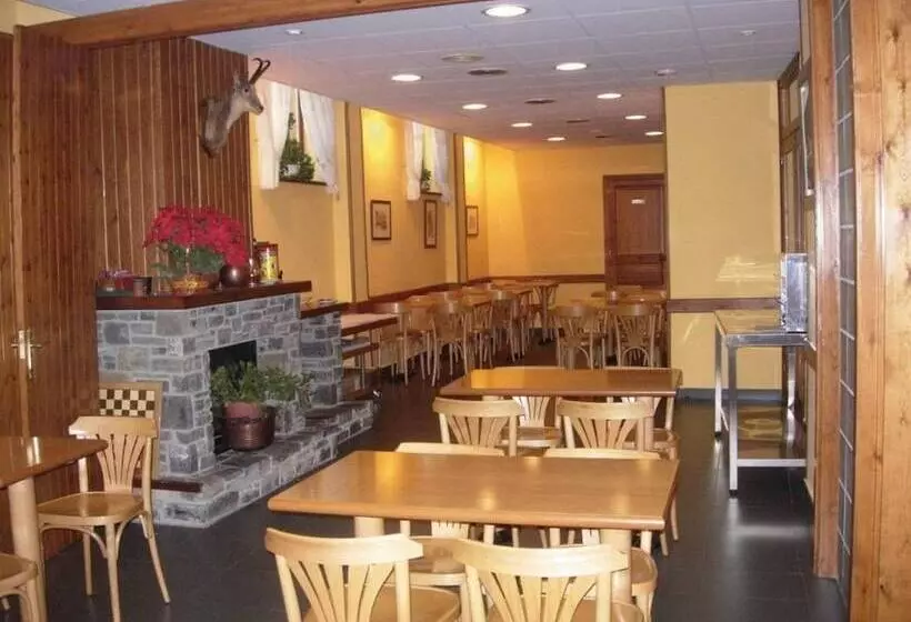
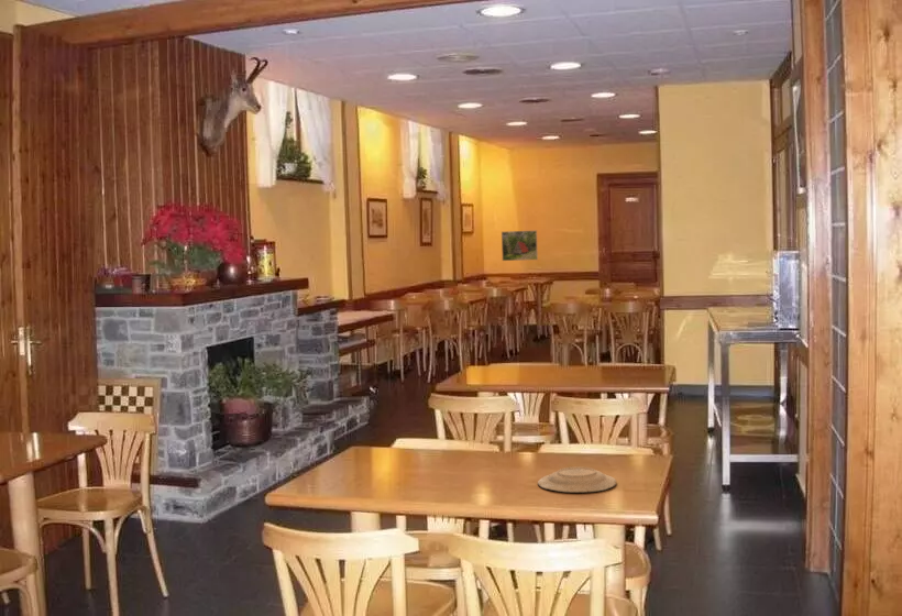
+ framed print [501,230,539,262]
+ plate [537,465,617,494]
